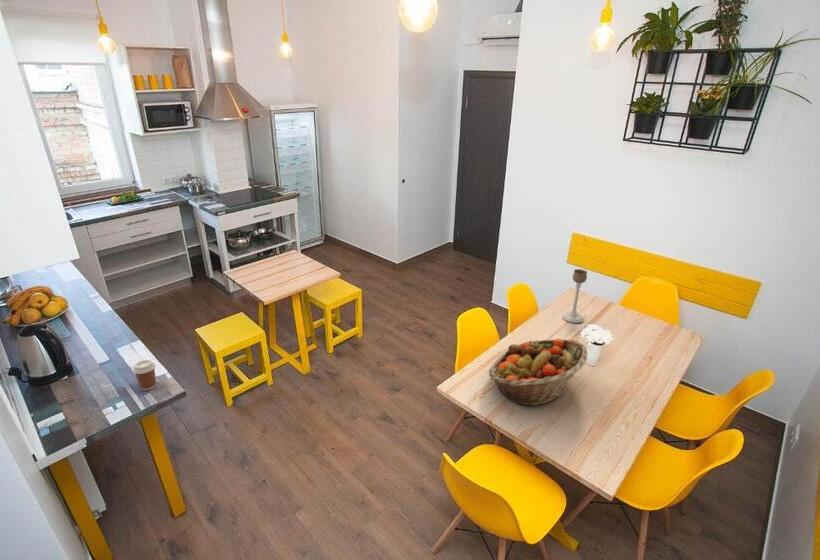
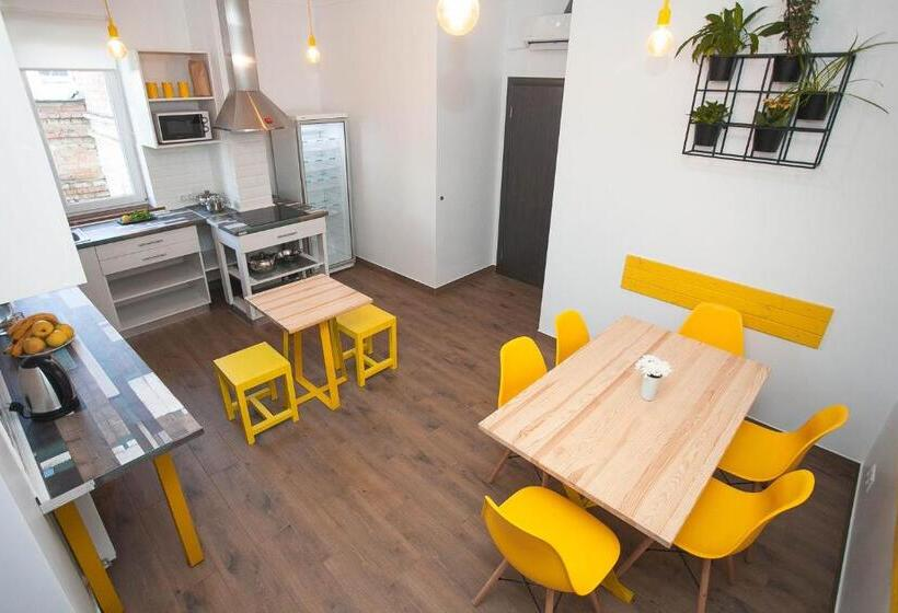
- coffee cup [131,359,157,391]
- fruit basket [488,337,588,406]
- candle holder [561,268,588,324]
